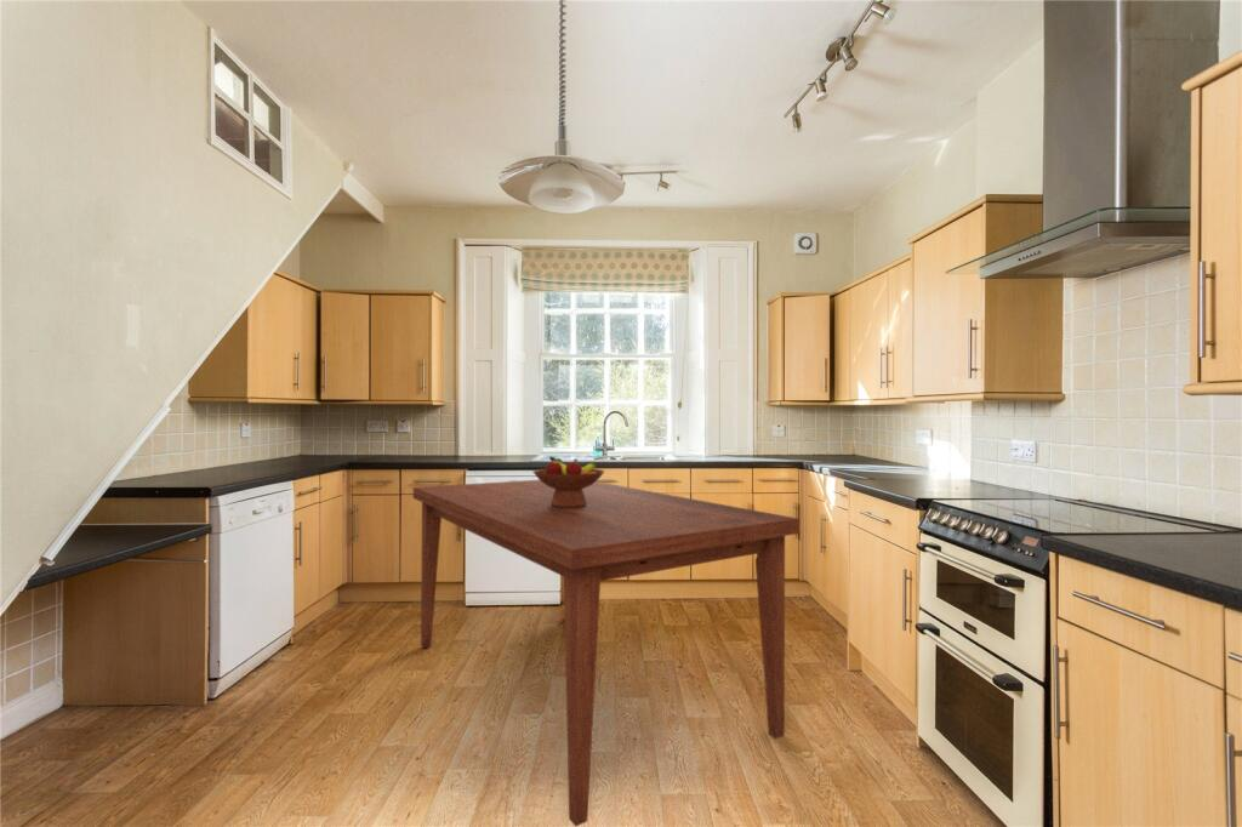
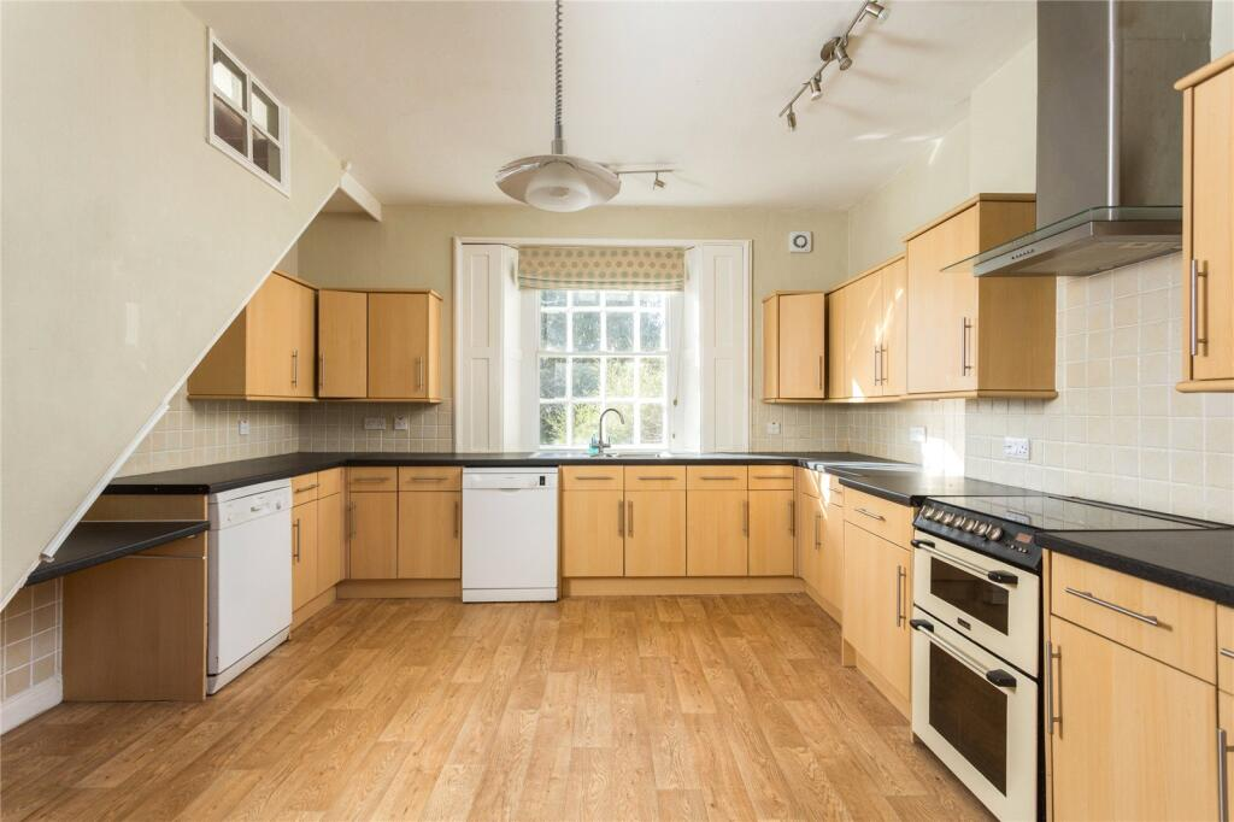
- fruit bowl [531,455,606,508]
- dining table [412,479,801,827]
